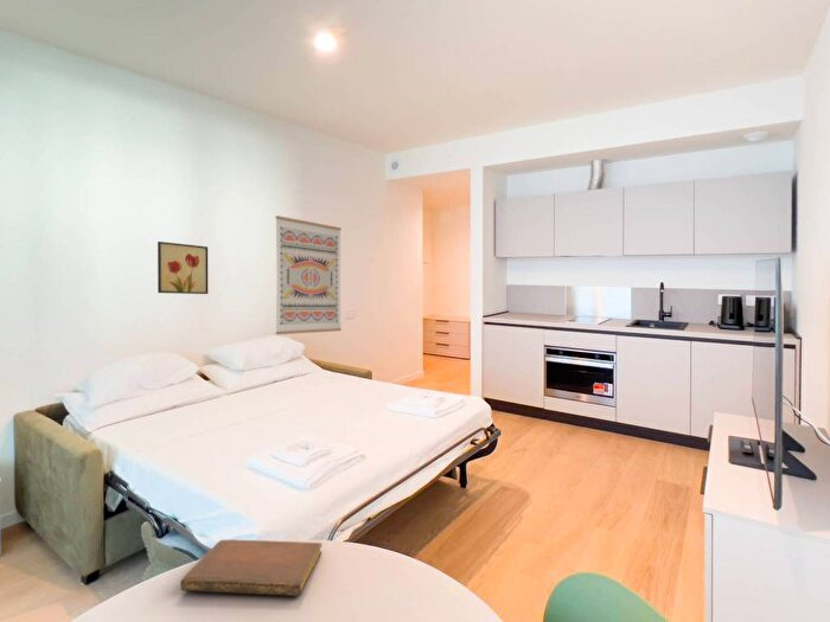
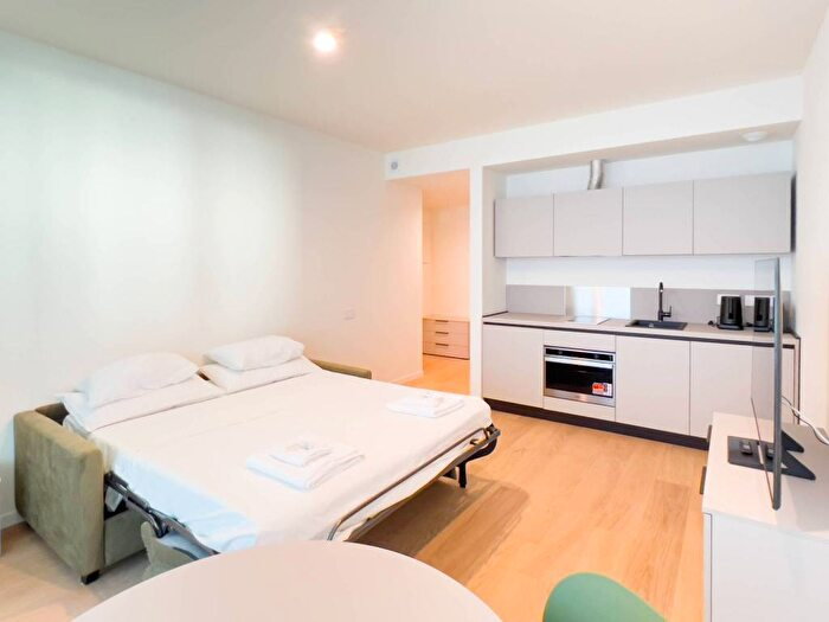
- notebook [179,539,323,597]
- wall art [157,241,209,295]
- wall art [275,214,343,335]
